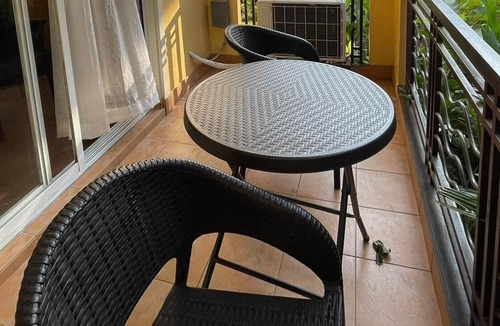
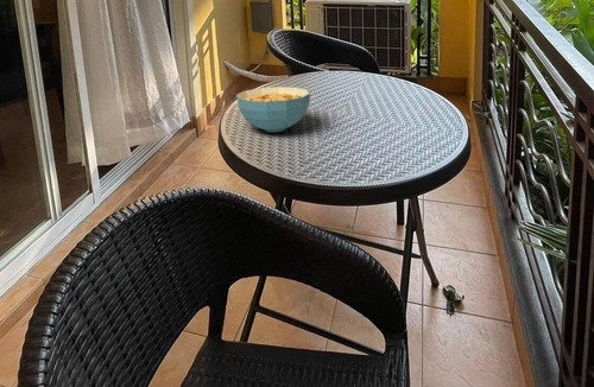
+ cereal bowl [235,85,311,133]
